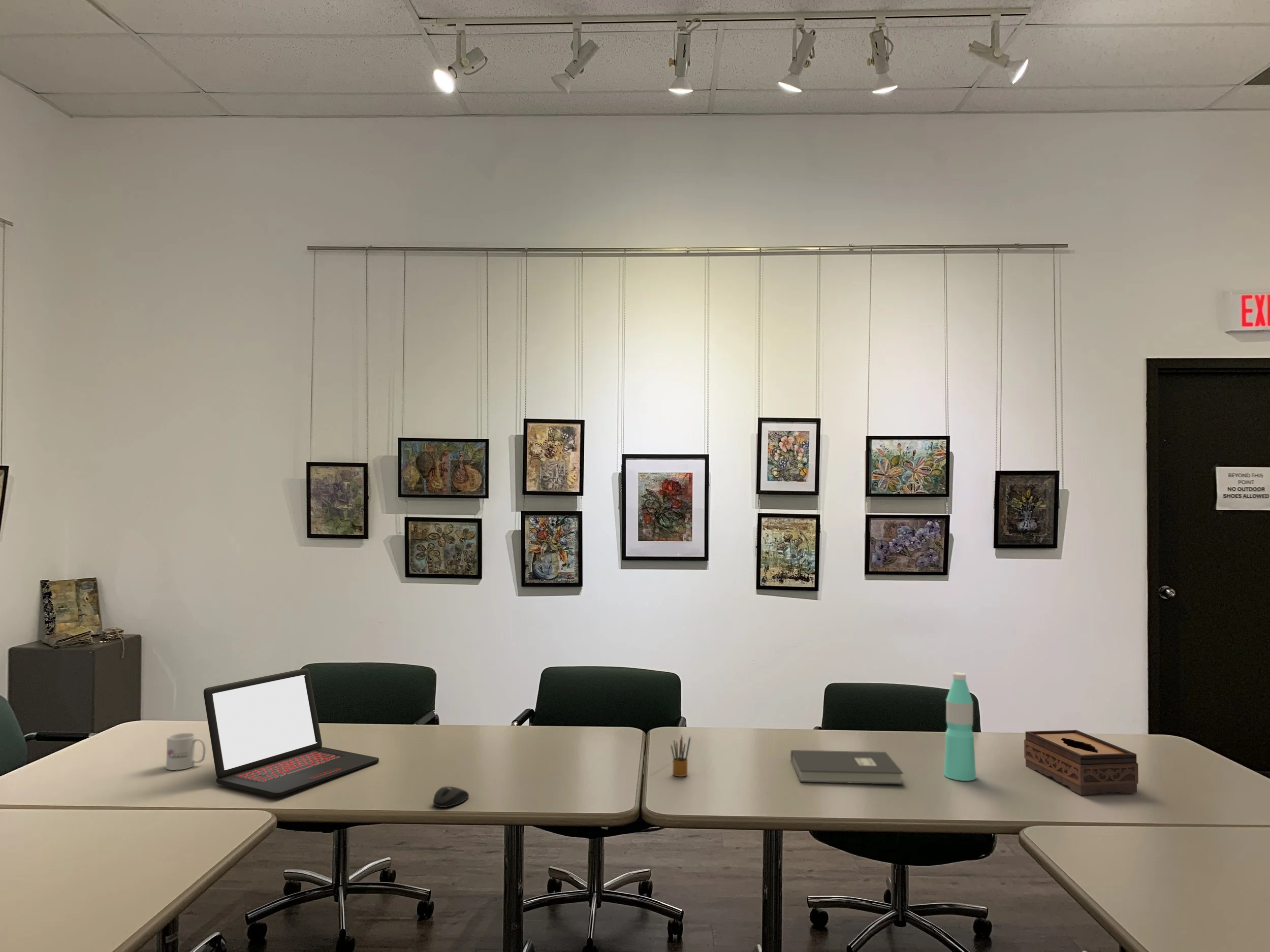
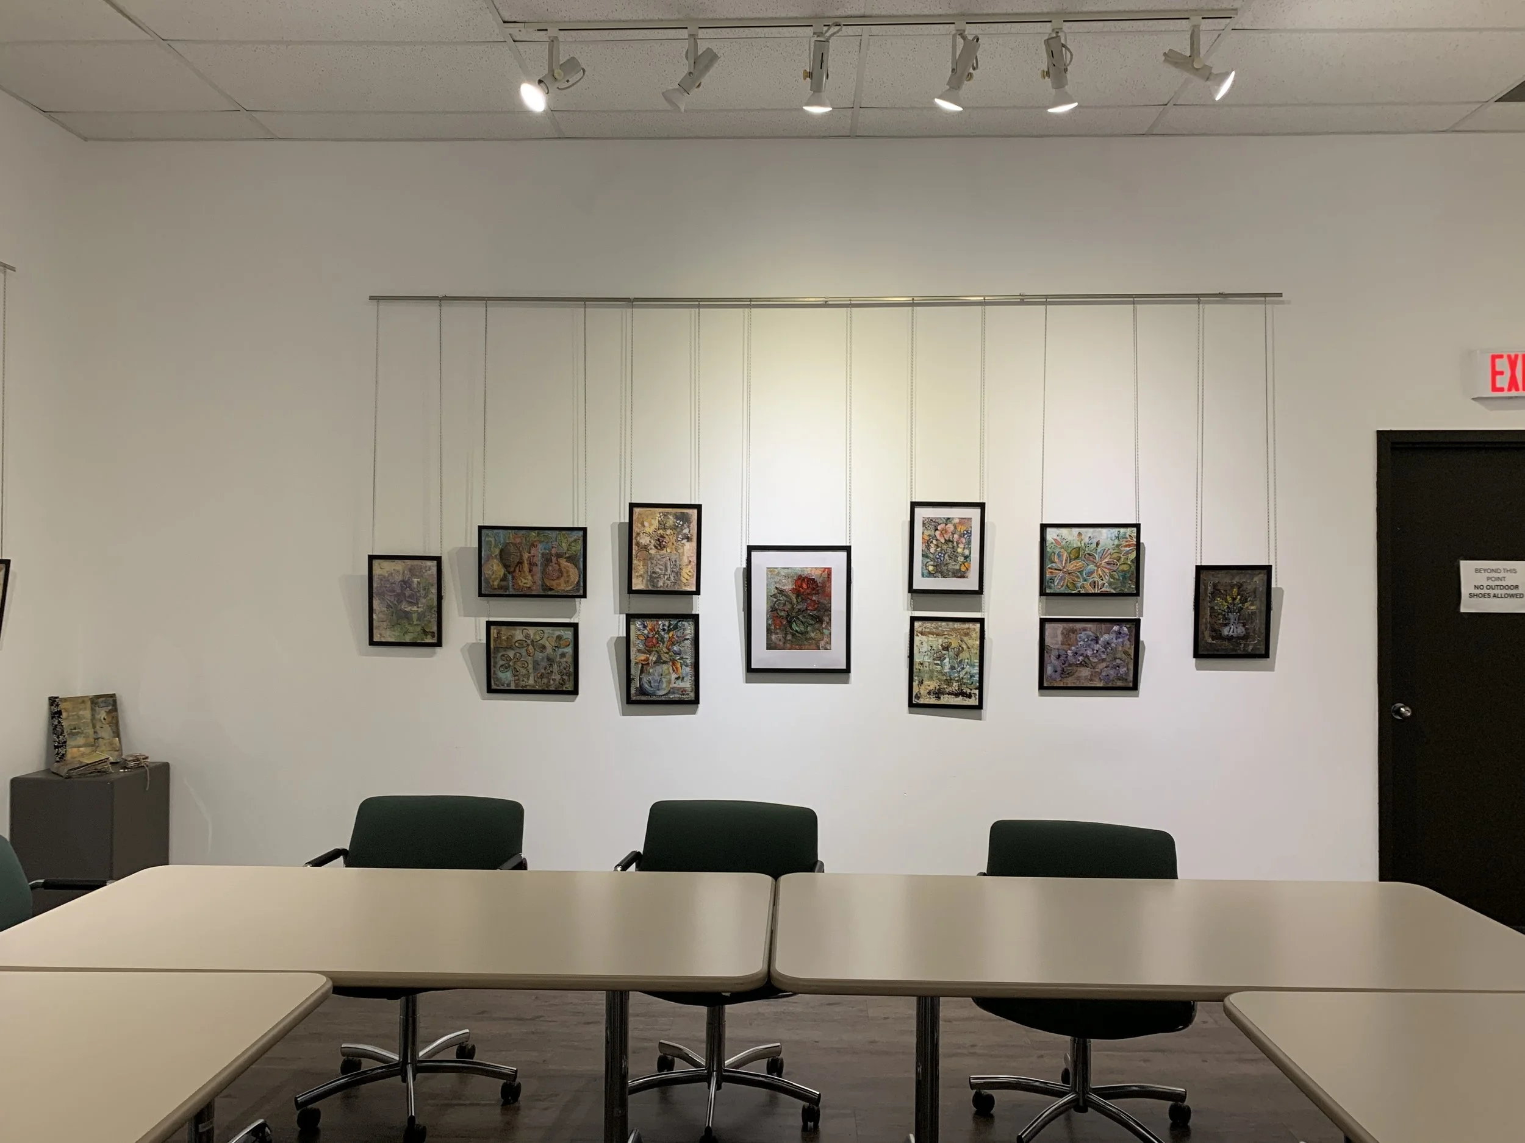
- pencil box [671,734,691,777]
- tissue box [1024,730,1139,795]
- mouse [433,786,469,808]
- mug [166,732,206,771]
- water bottle [943,672,976,781]
- laptop [203,668,379,797]
- book [790,749,904,785]
